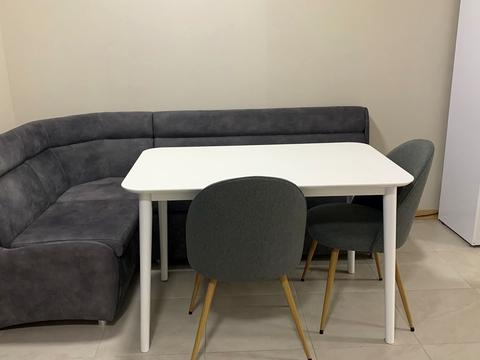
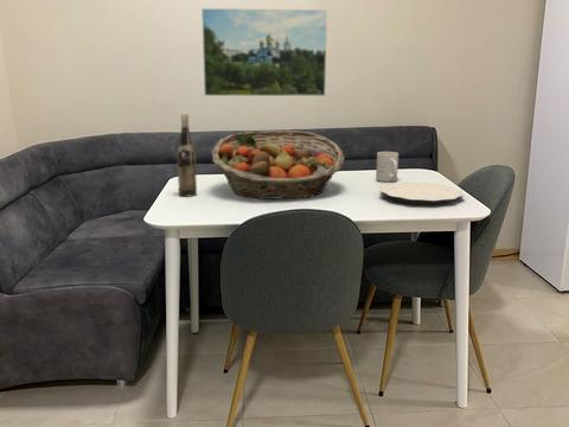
+ plate [378,180,465,205]
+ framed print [200,7,328,97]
+ mug [375,151,399,183]
+ fruit basket [211,129,345,200]
+ wine bottle [177,113,198,198]
